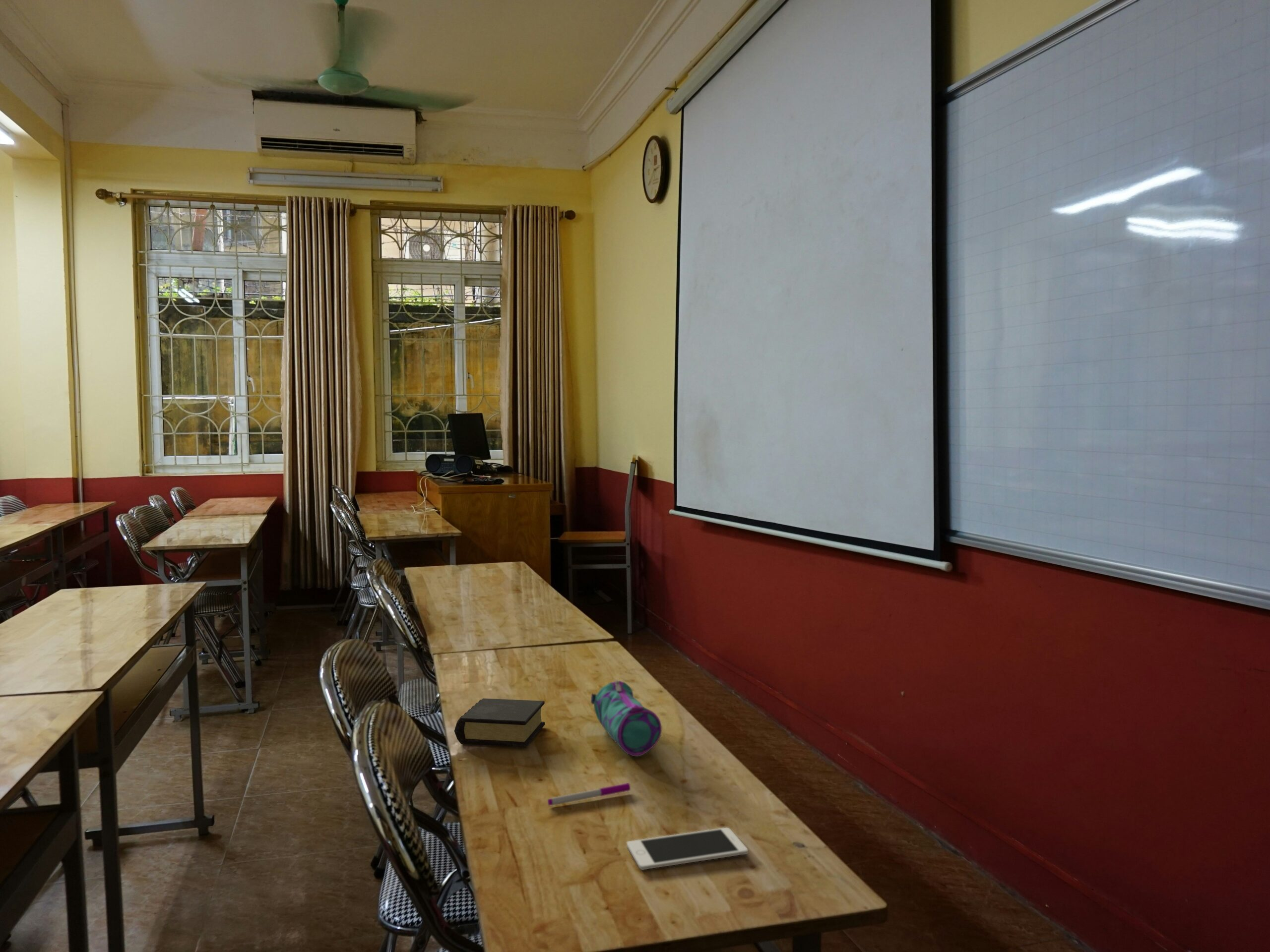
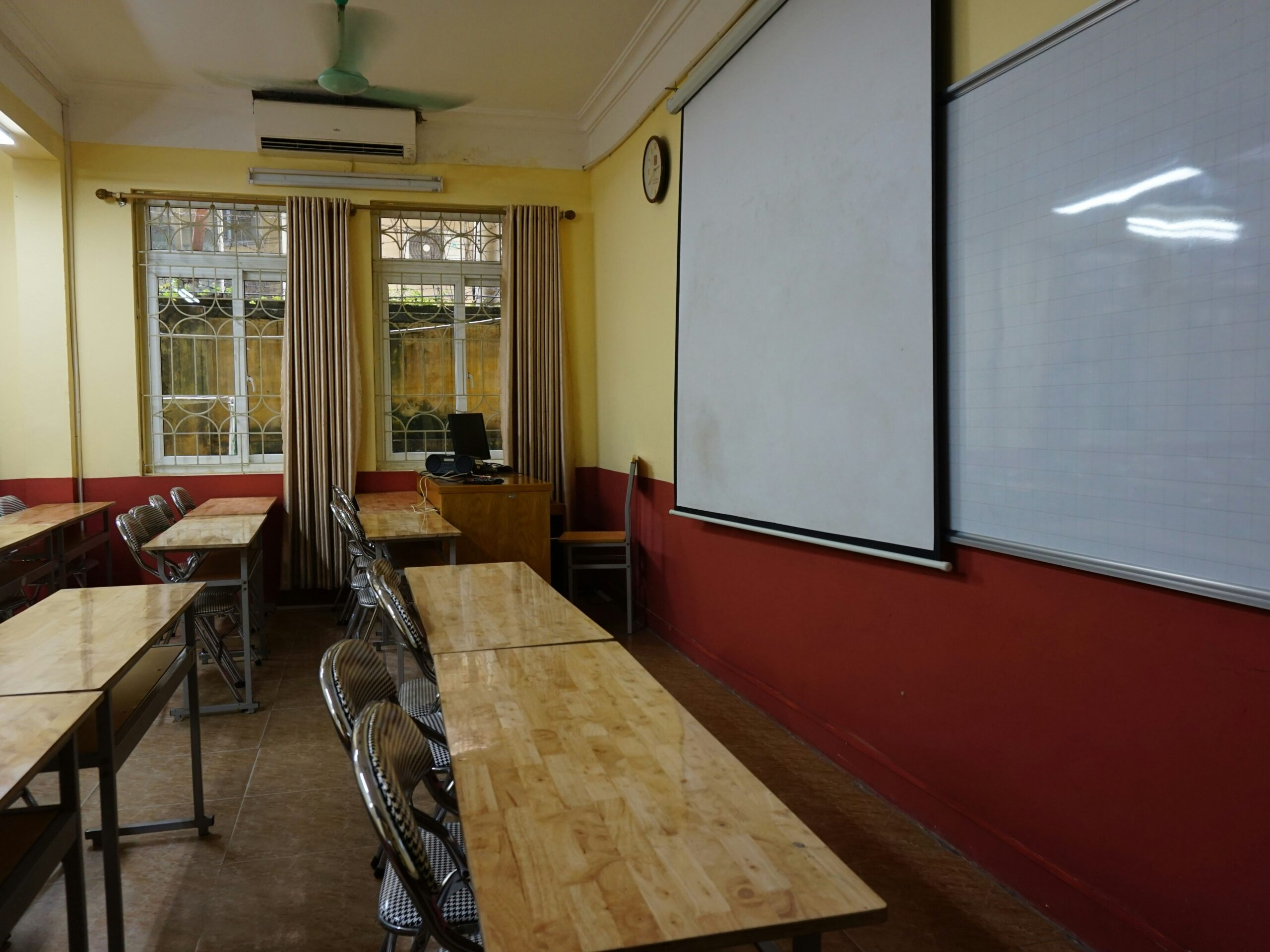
- pencil case [590,679,662,757]
- pen [547,782,631,806]
- book [454,698,545,748]
- cell phone [627,827,749,871]
